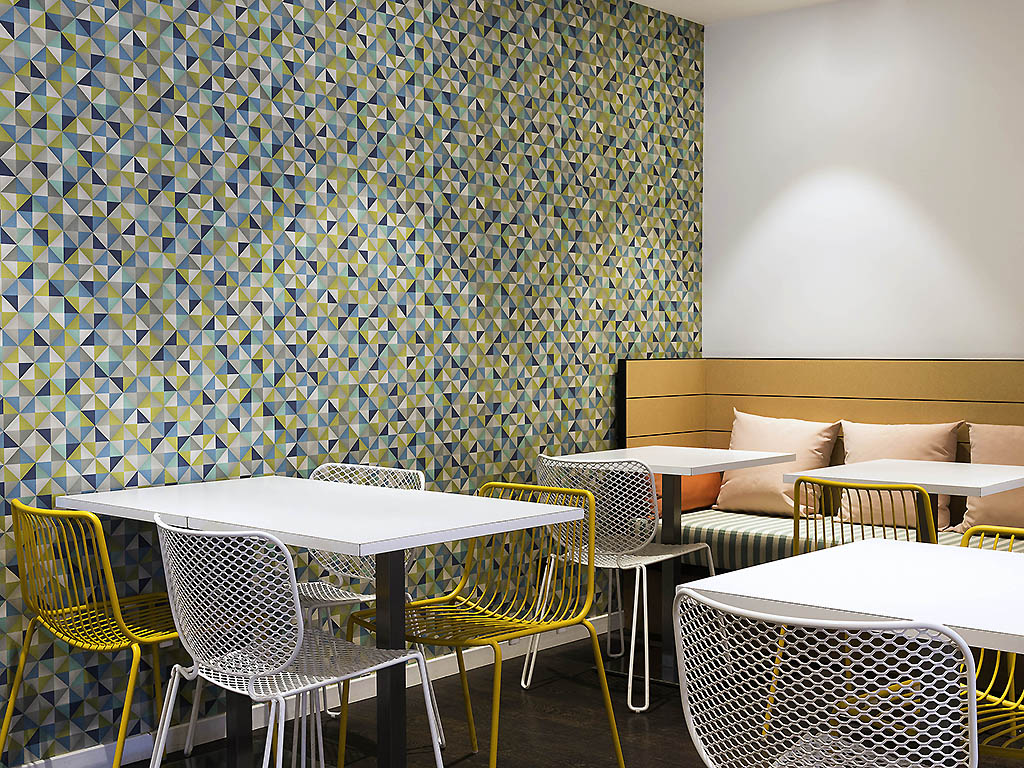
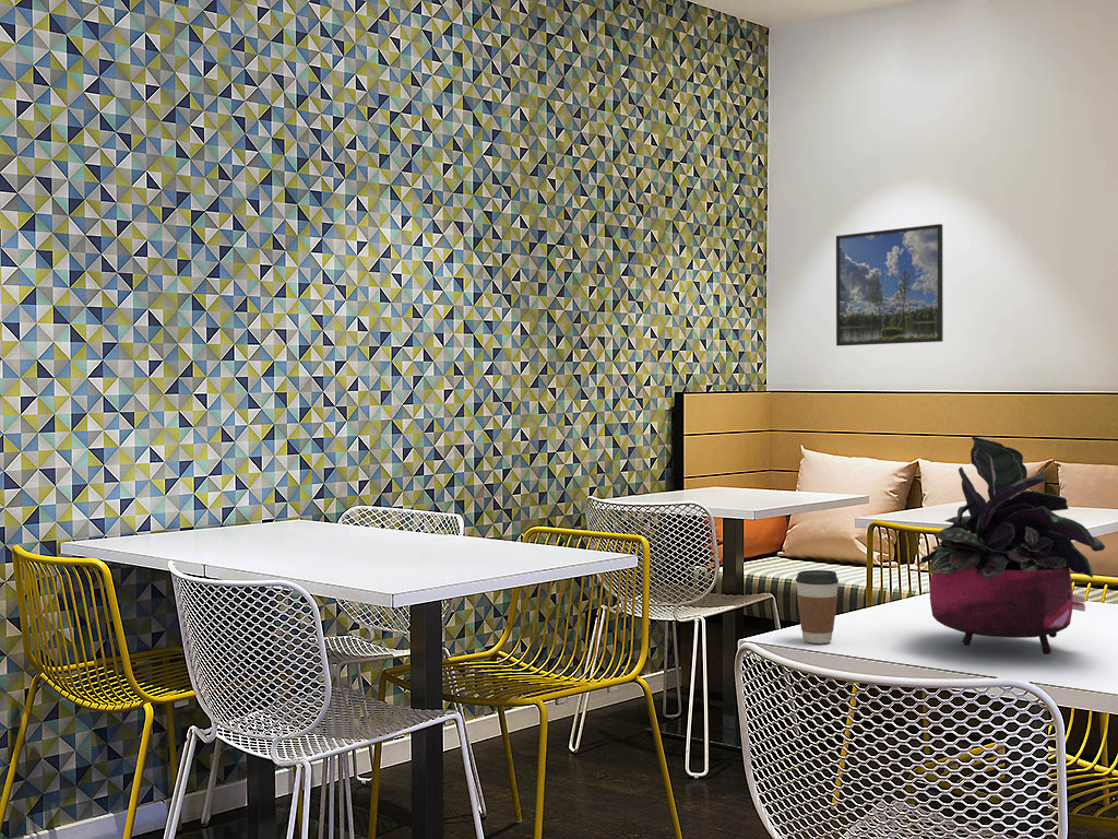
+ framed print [835,223,944,347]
+ potted plant [916,435,1106,655]
+ coffee cup [795,569,840,645]
